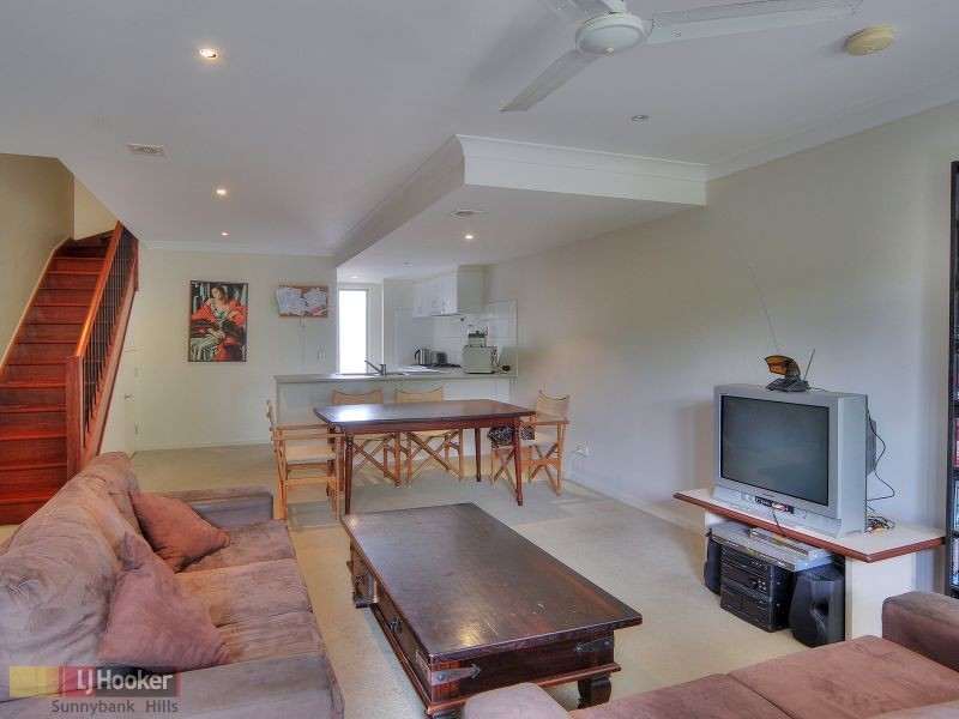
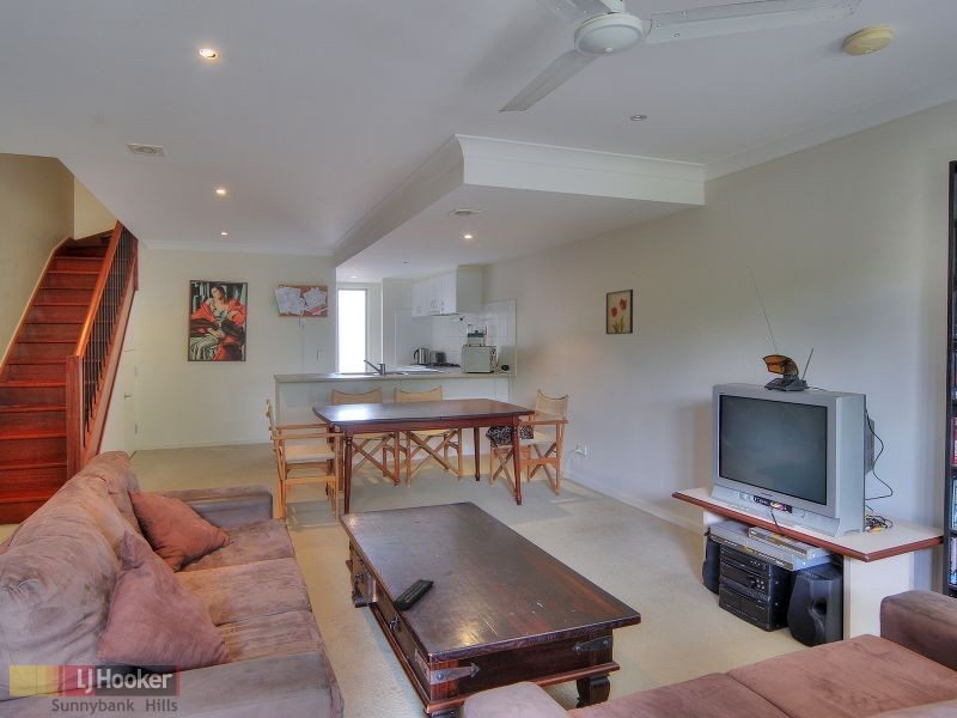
+ wall art [605,288,634,335]
+ remote control [392,578,435,610]
